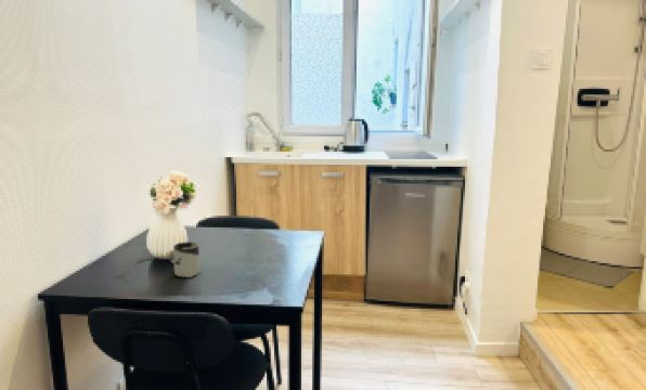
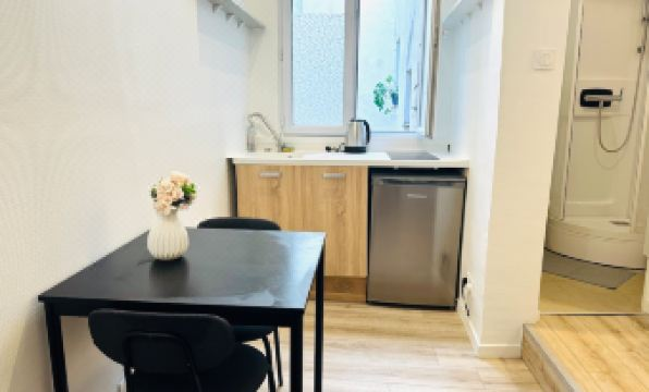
- cup [167,240,201,278]
